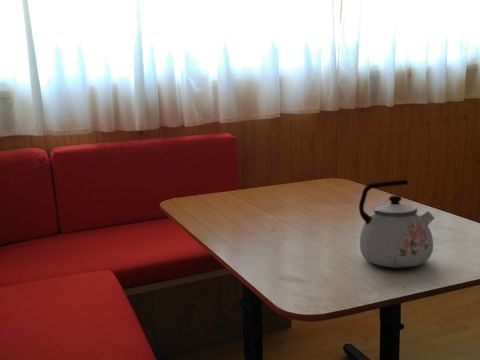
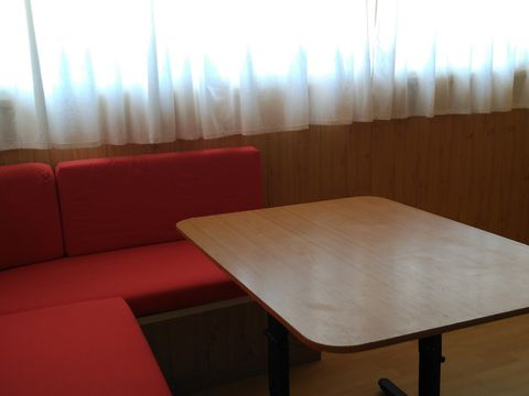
- kettle [358,179,436,269]
